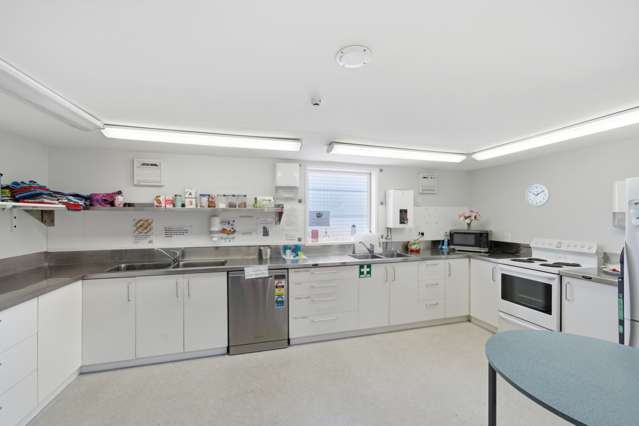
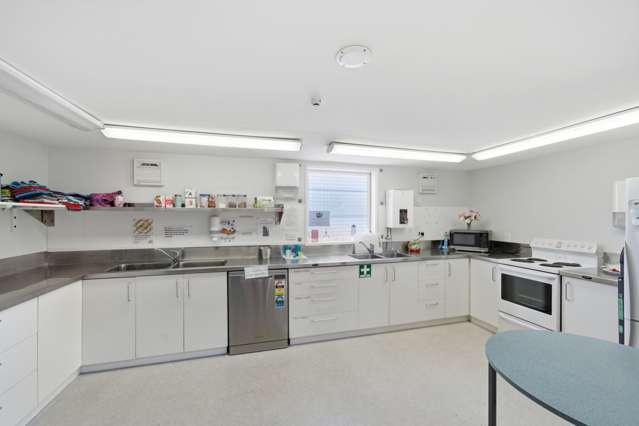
- wall clock [524,183,551,208]
